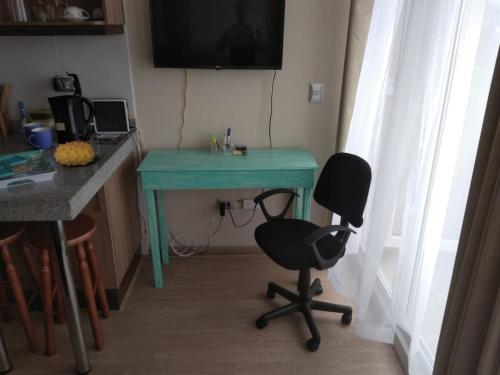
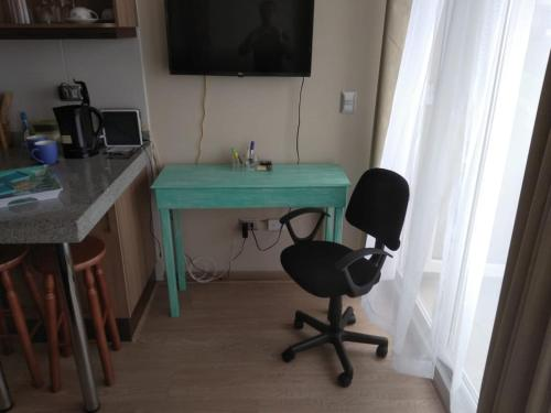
- fruit [53,140,96,168]
